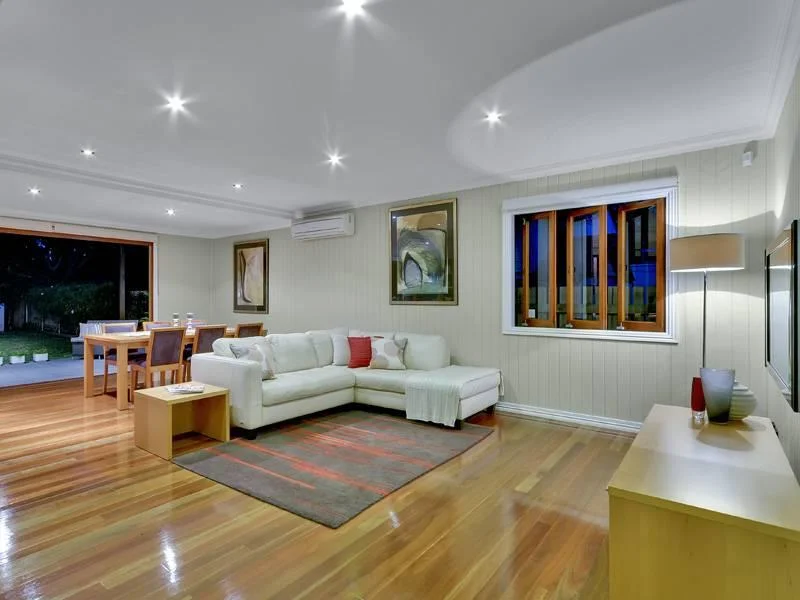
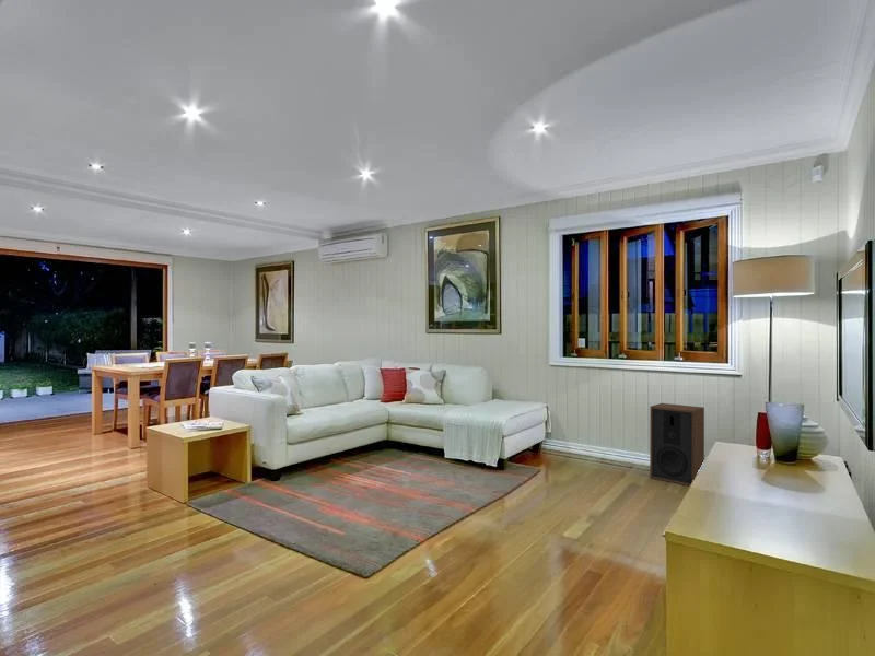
+ speaker [649,402,705,487]
